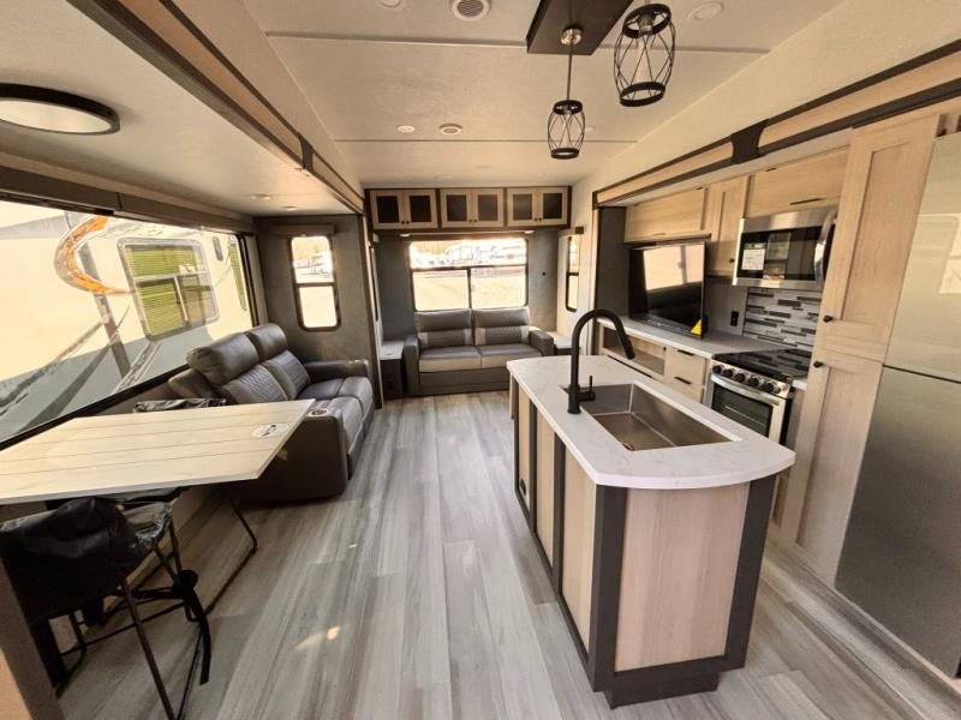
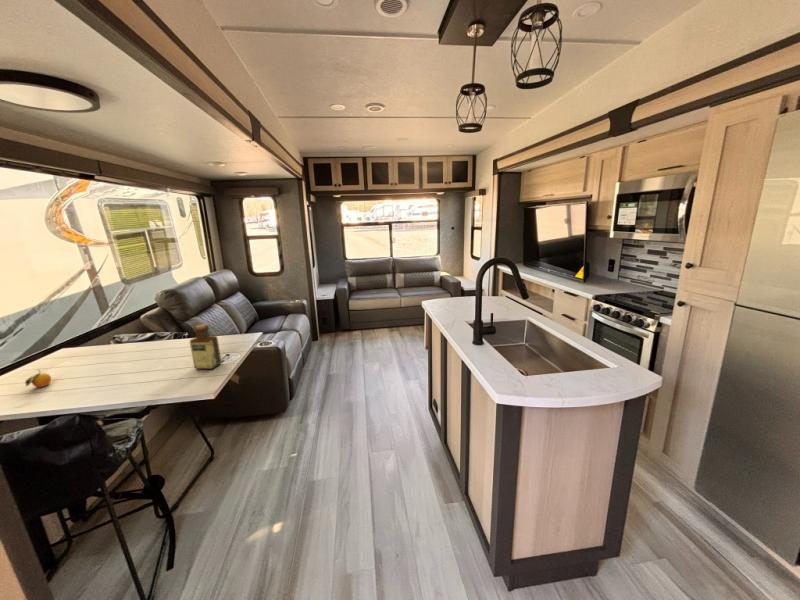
+ bottle [189,323,222,370]
+ fruit [24,368,52,388]
